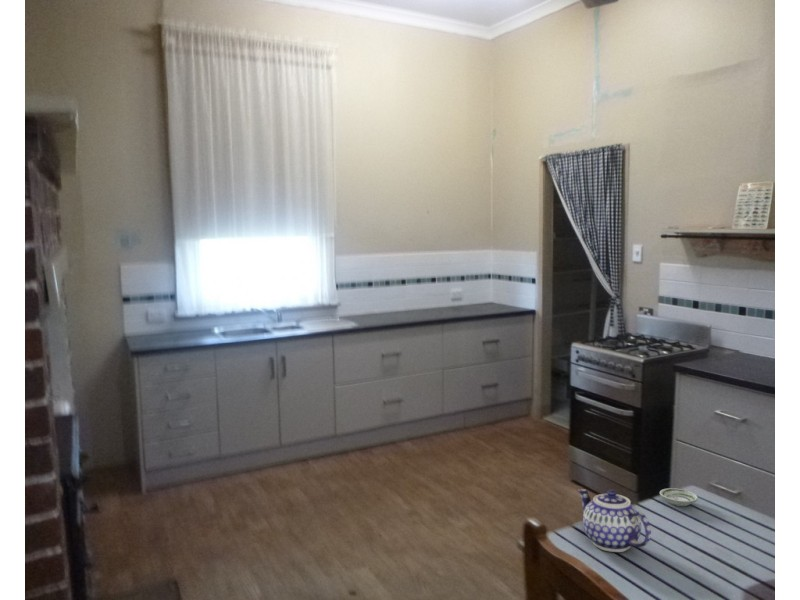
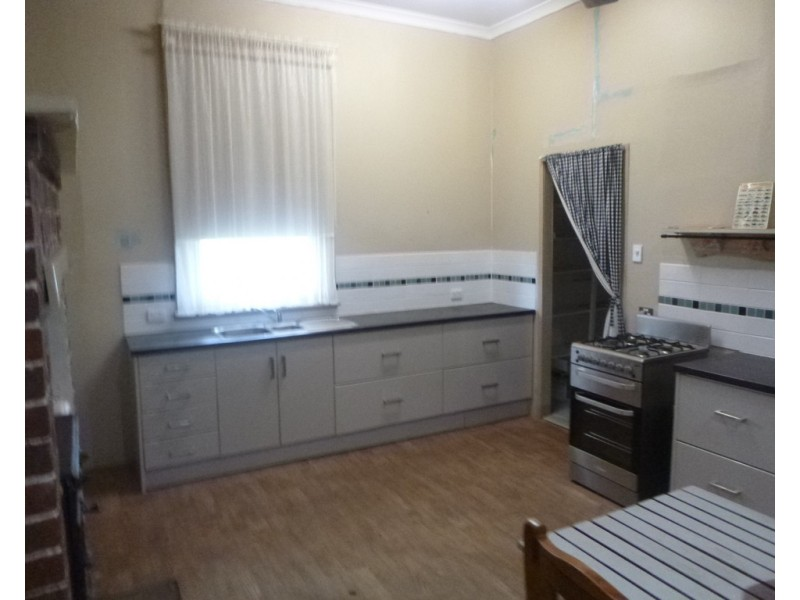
- teapot [577,488,652,553]
- saucer [659,487,699,507]
